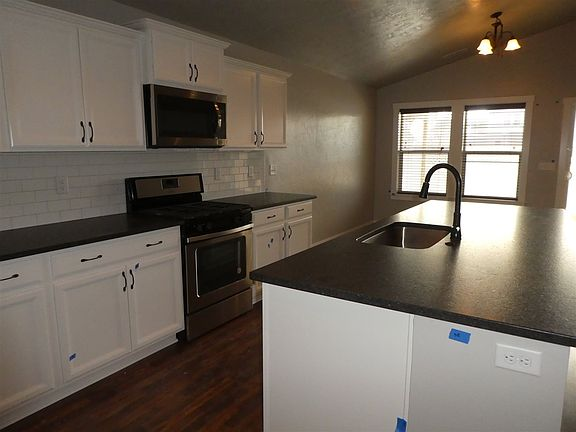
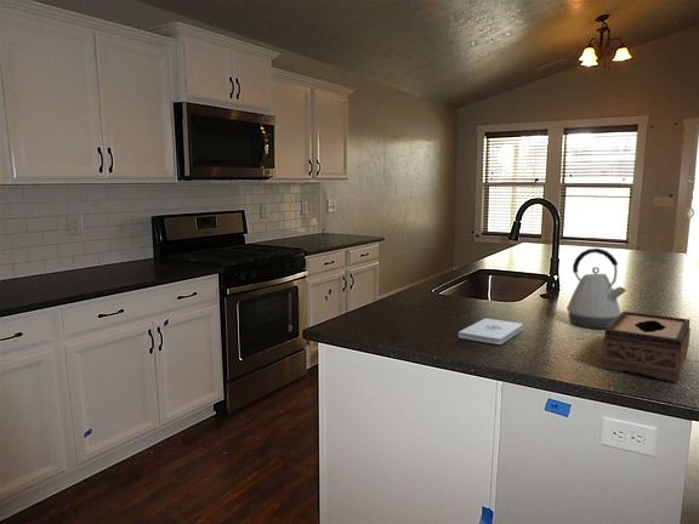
+ notepad [458,318,524,346]
+ tissue box [601,311,692,383]
+ kettle [566,247,627,330]
